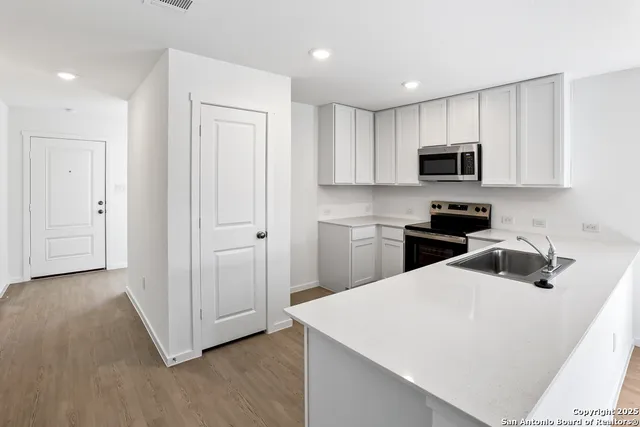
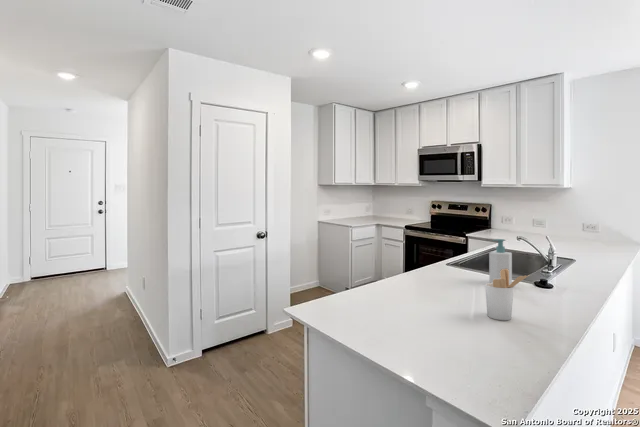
+ utensil holder [484,269,530,321]
+ soap bottle [488,238,513,285]
